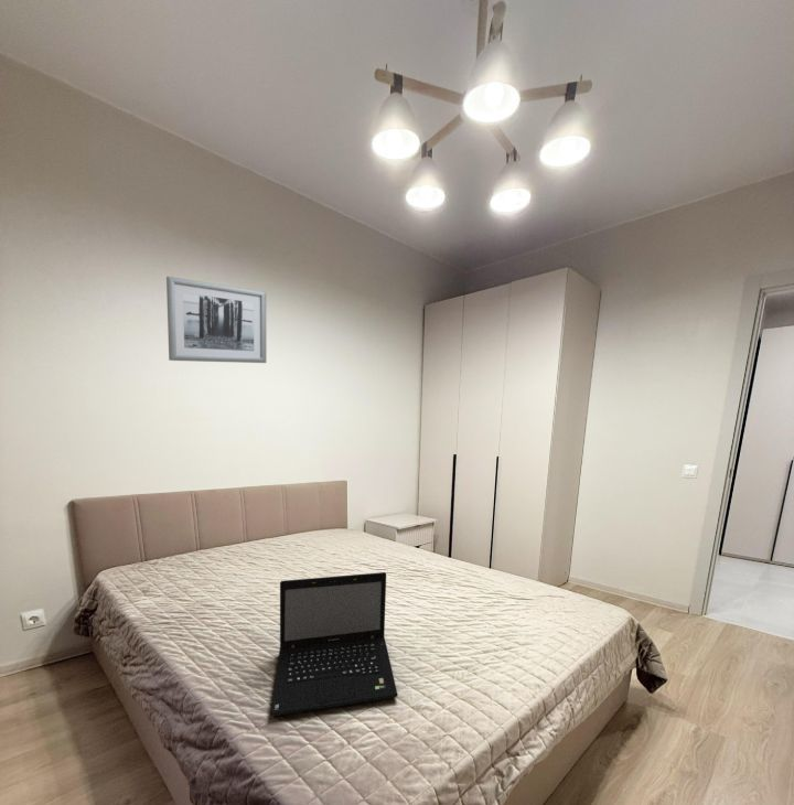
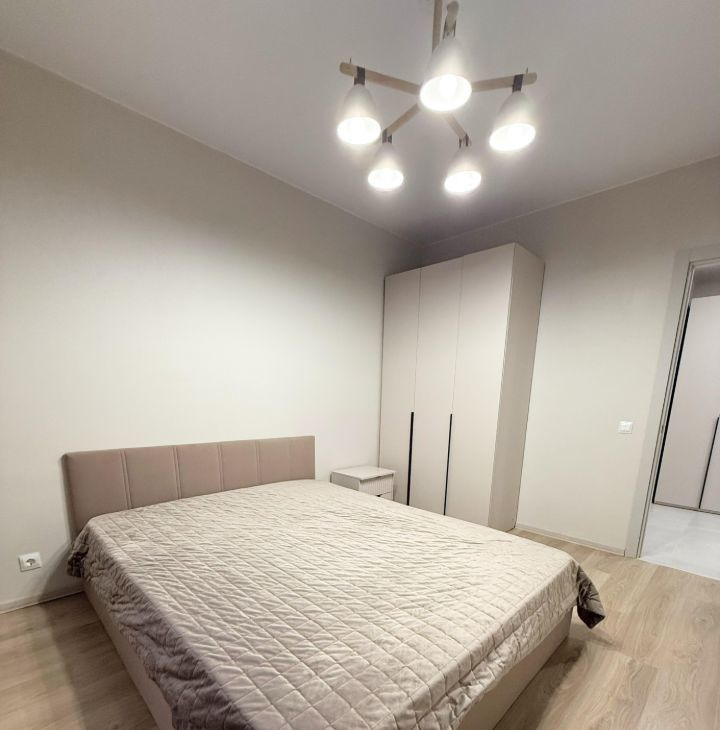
- wall art [165,276,267,364]
- laptop [269,571,399,717]
